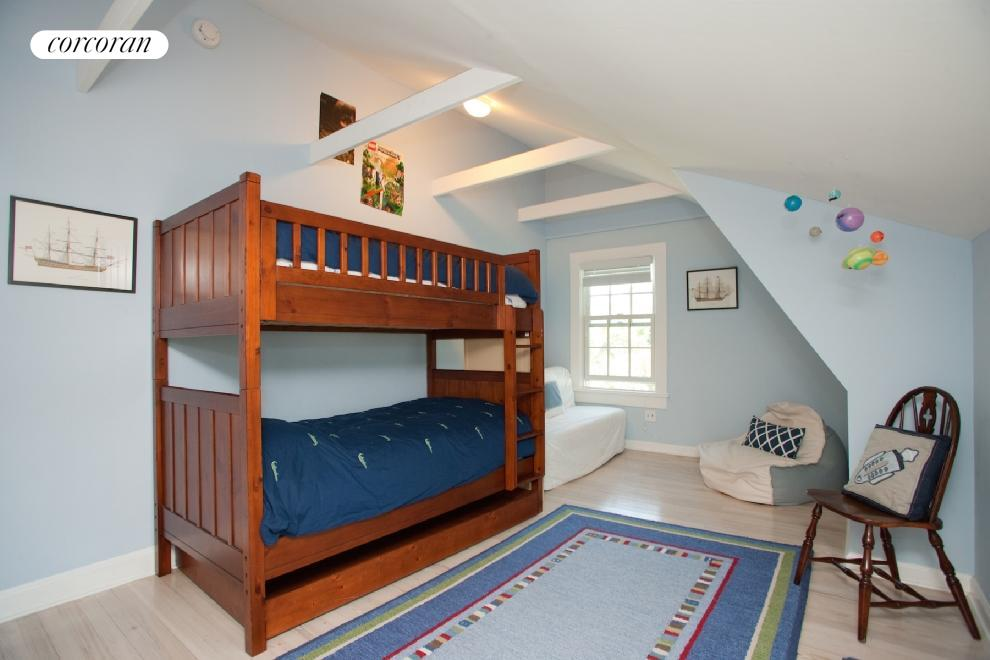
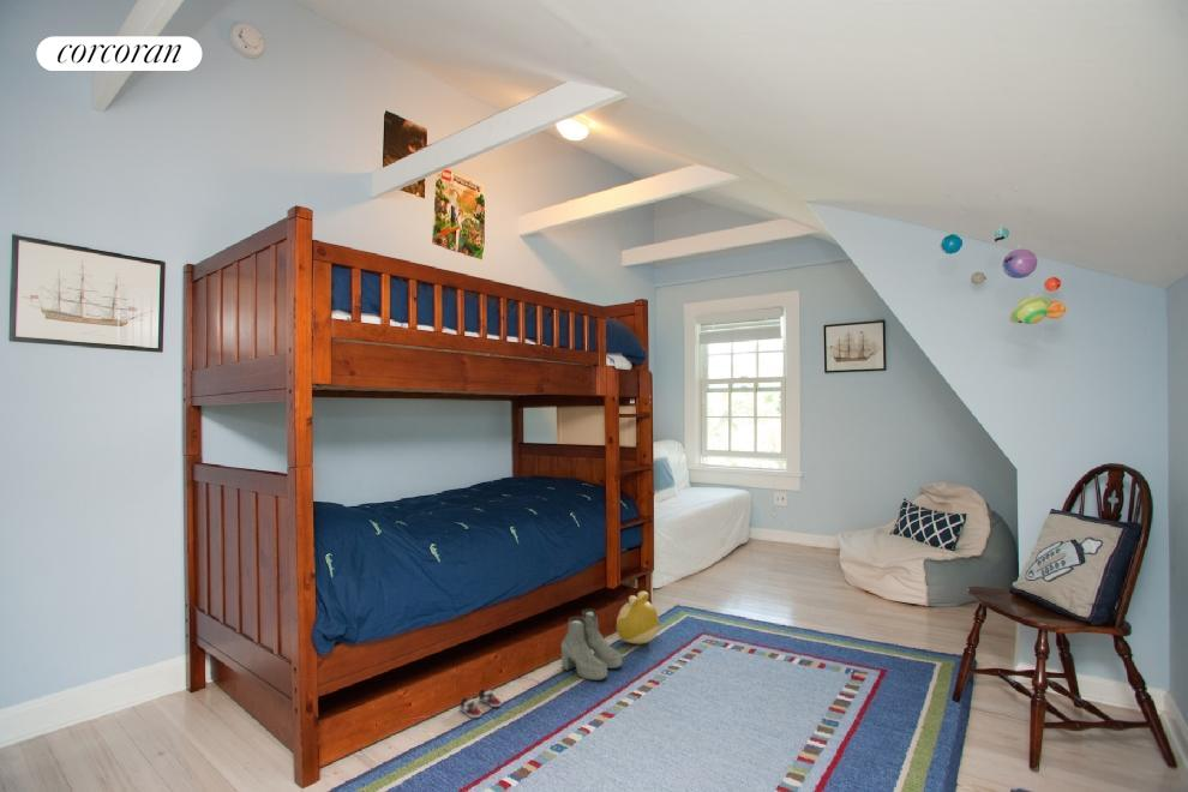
+ plush toy [616,590,660,646]
+ sneaker [458,688,503,719]
+ boots [560,608,624,682]
